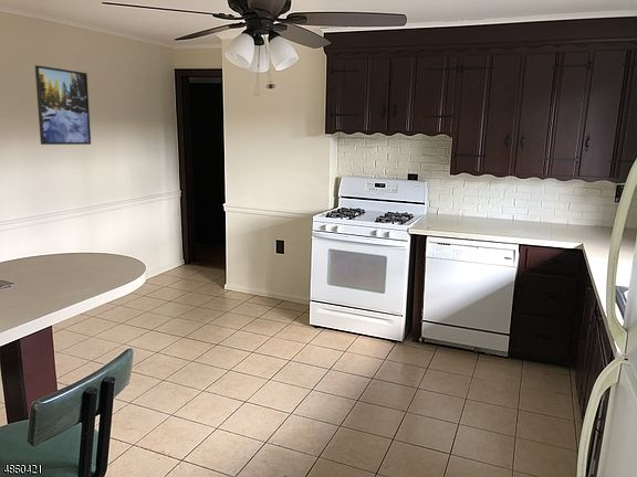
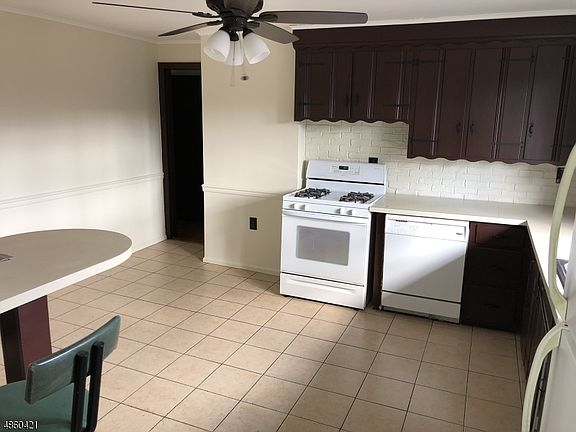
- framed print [34,64,92,146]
